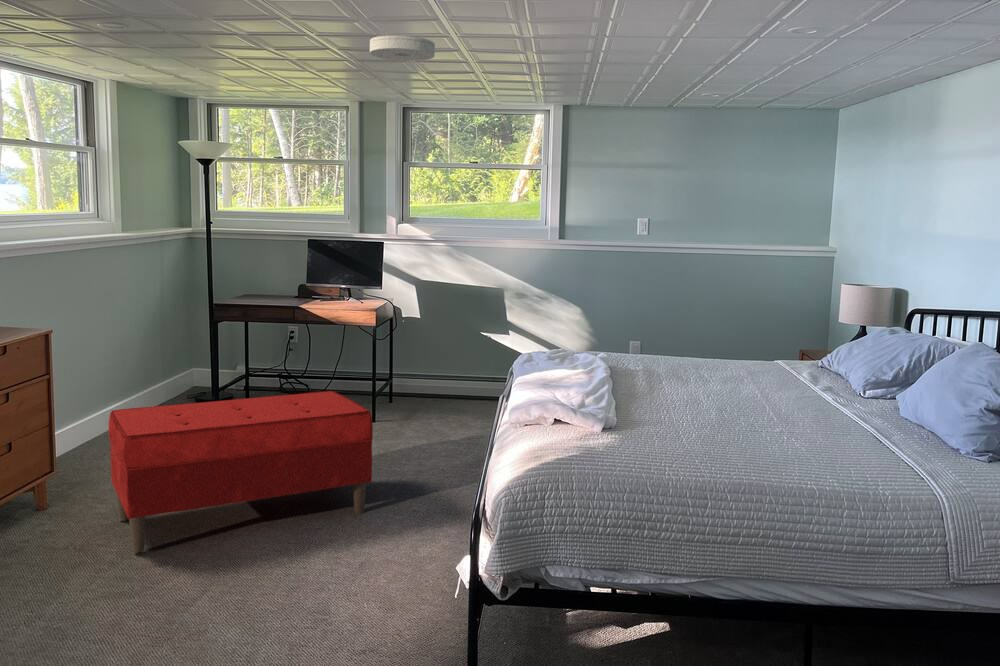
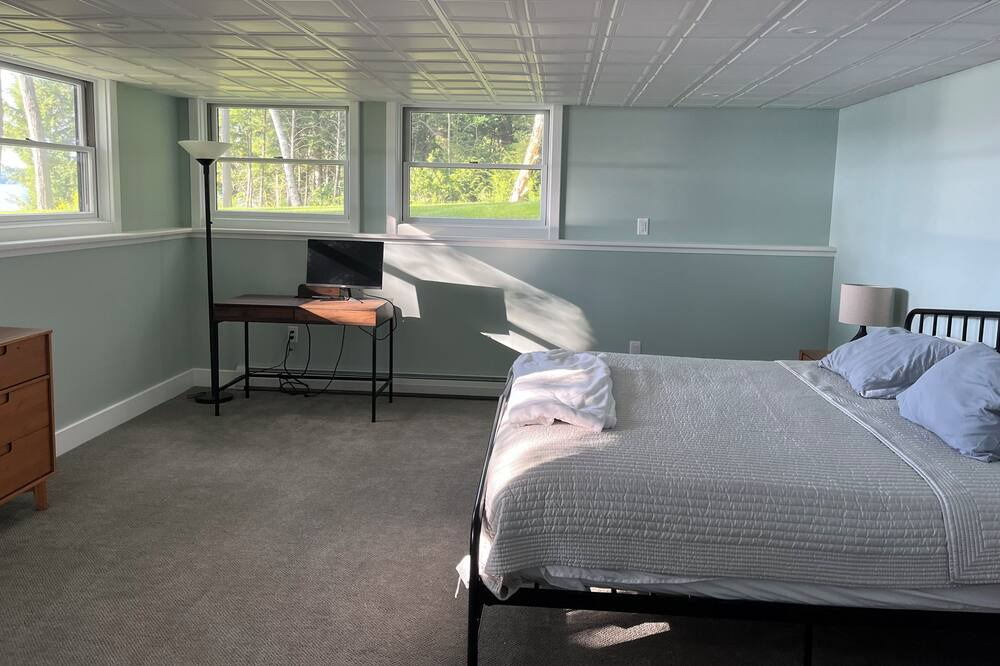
- smoke detector [369,35,436,62]
- bench [108,390,374,553]
